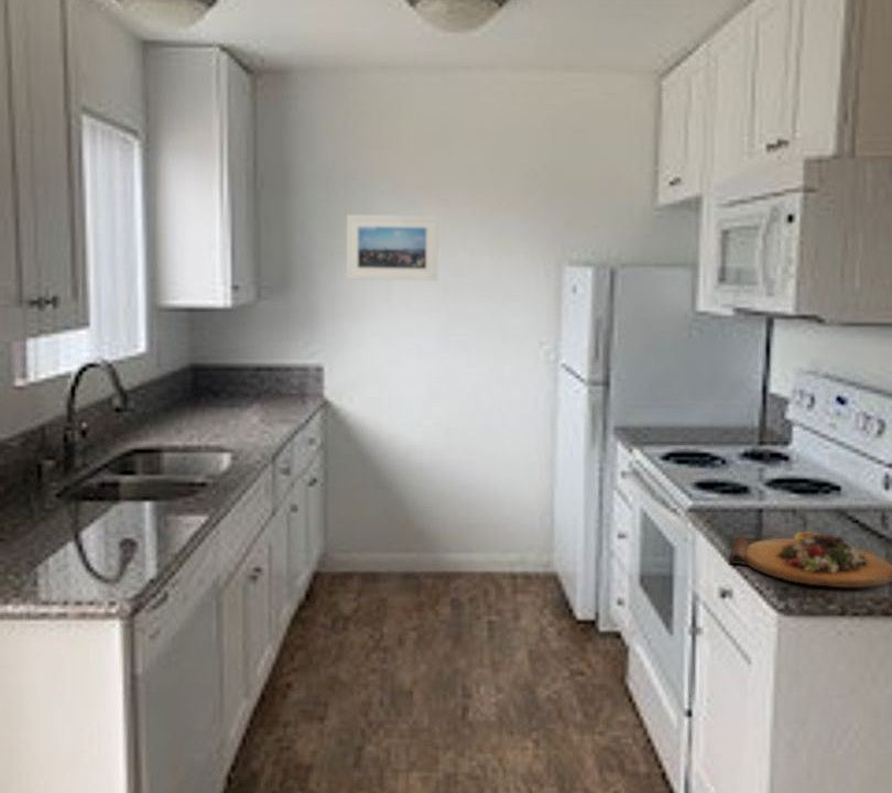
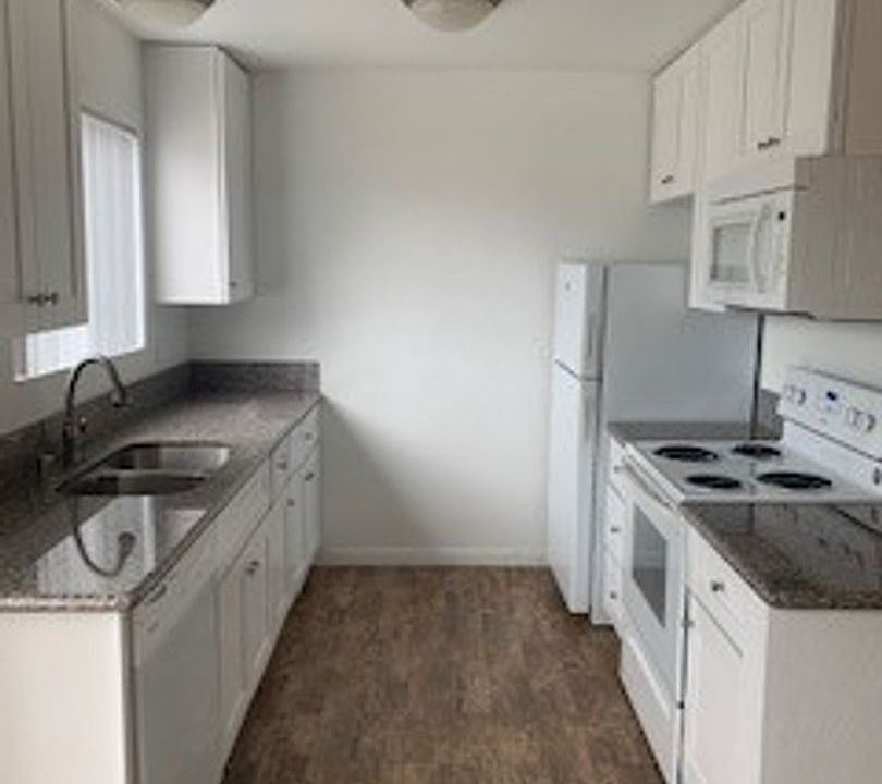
- cutting board [728,531,892,588]
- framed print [346,214,439,282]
